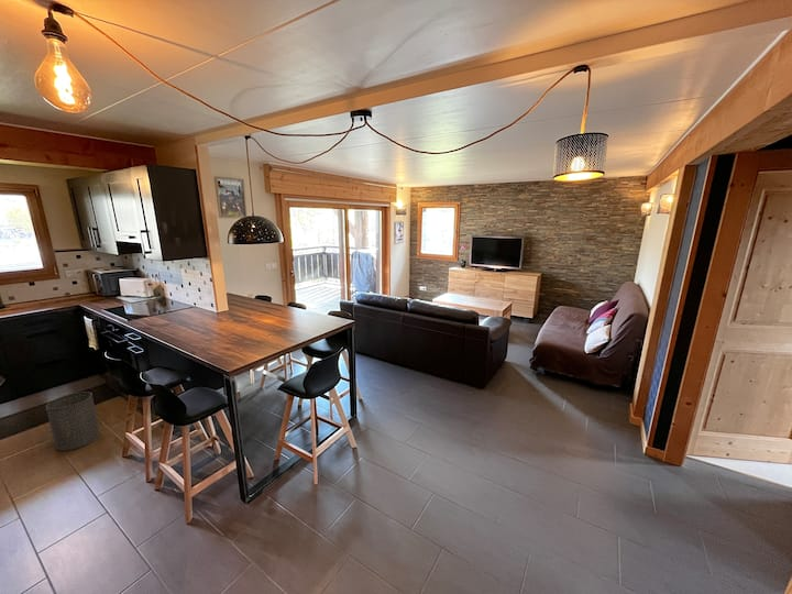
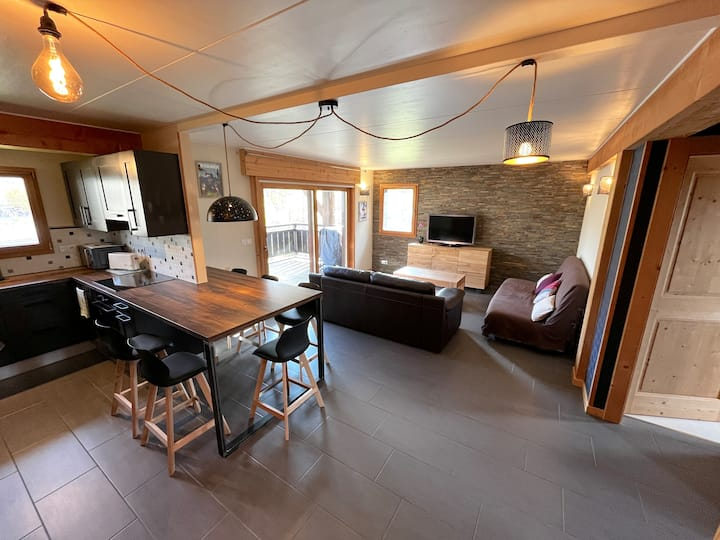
- trash can [44,391,101,452]
